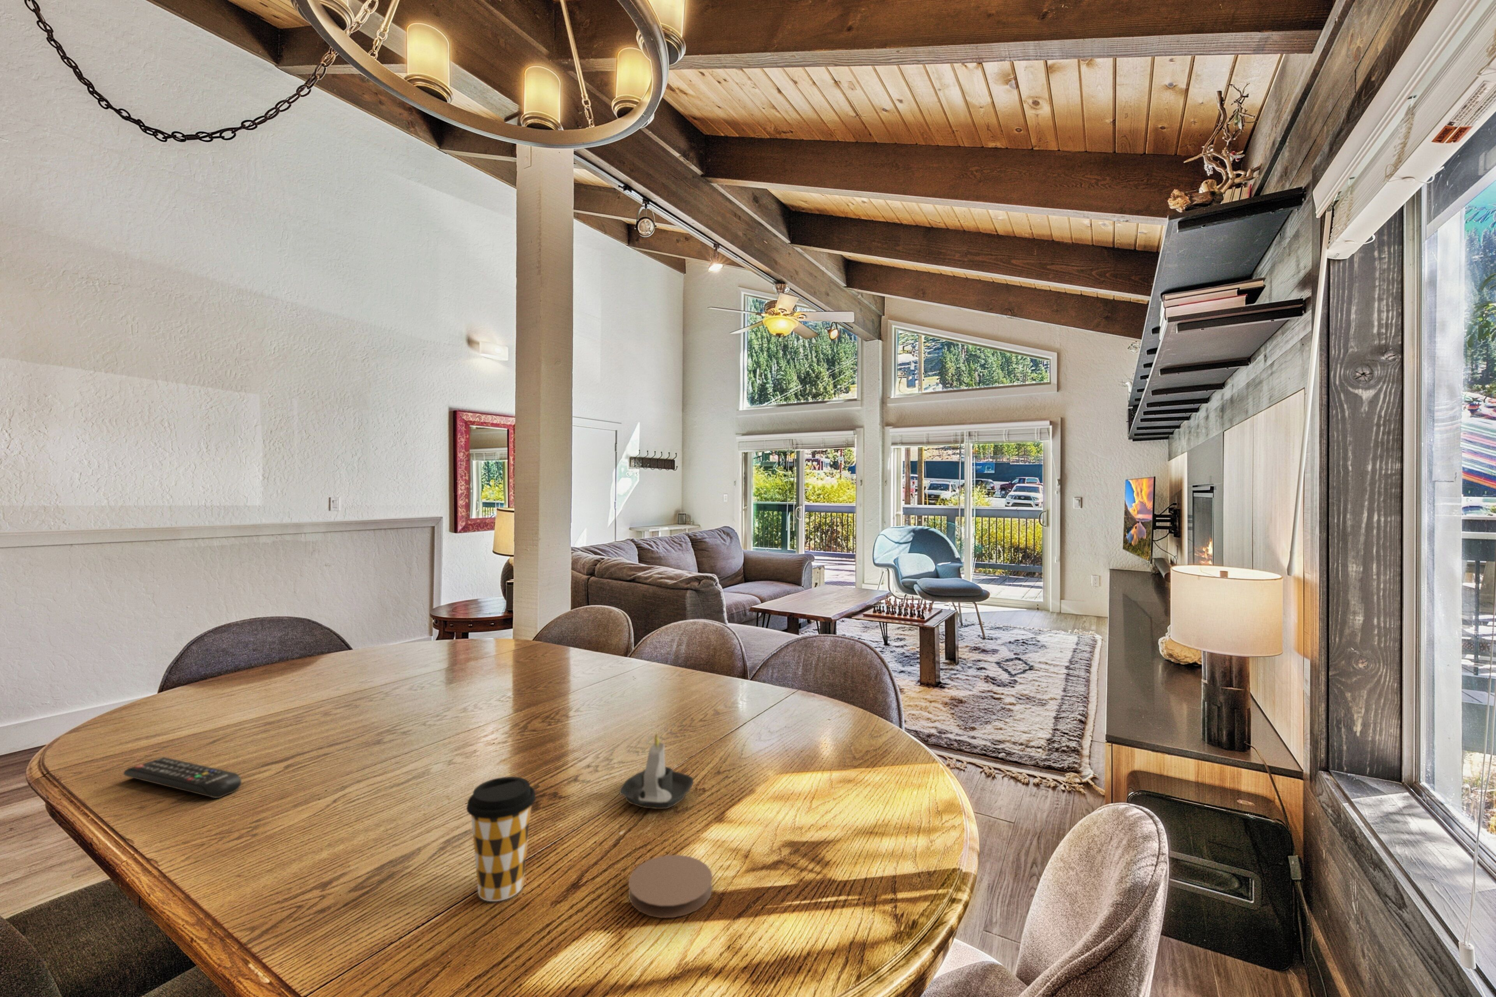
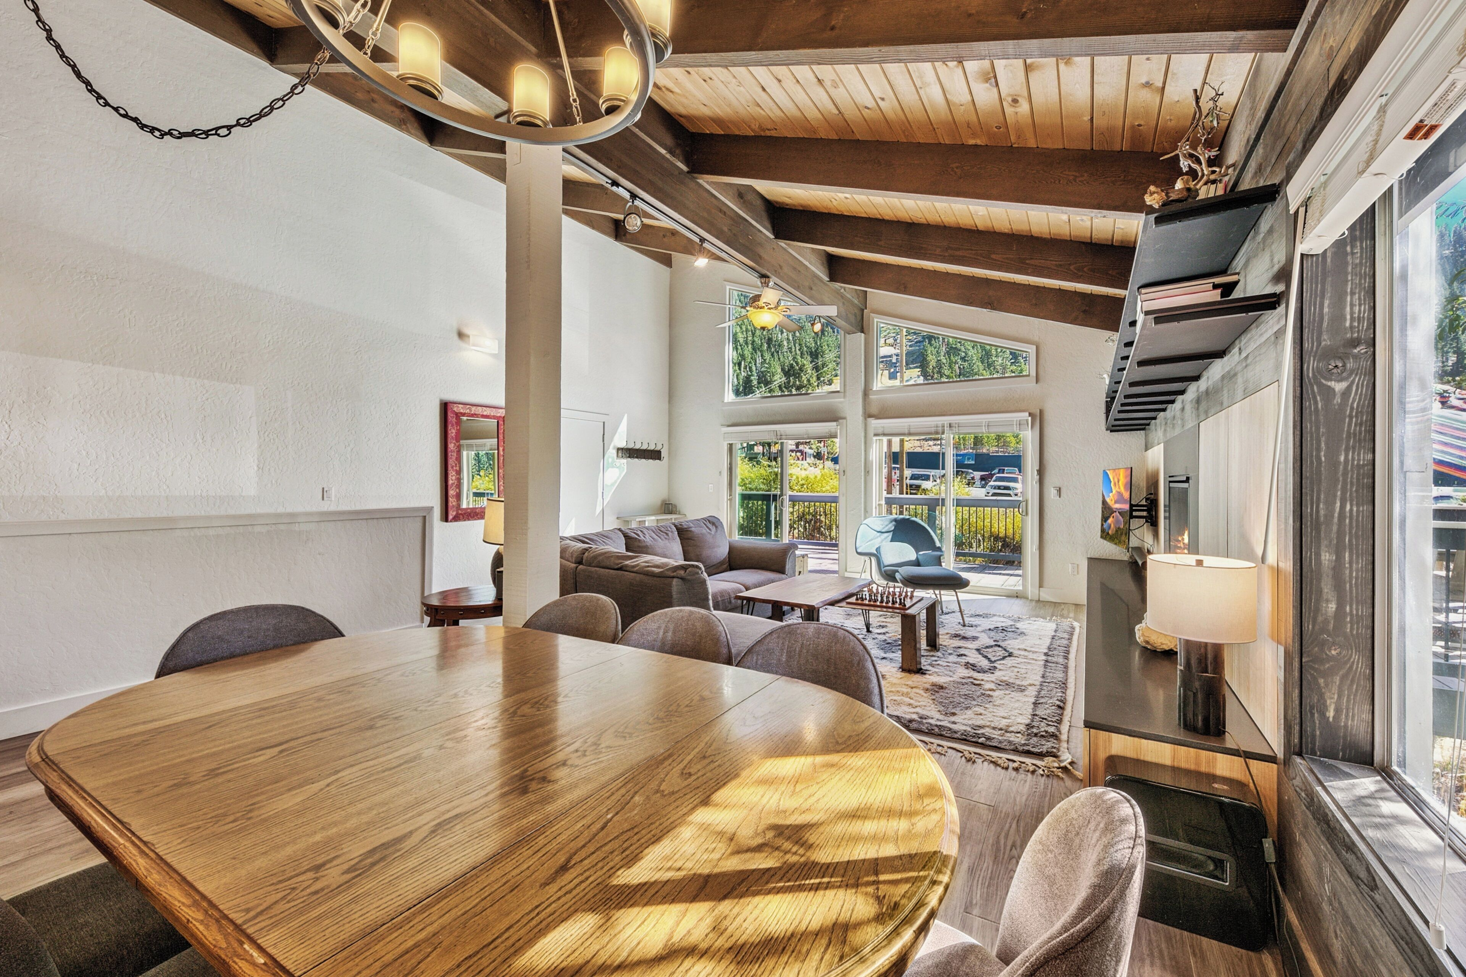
- coffee cup [466,777,537,902]
- coaster [628,855,712,918]
- candle [619,733,693,809]
- remote control [124,757,242,798]
